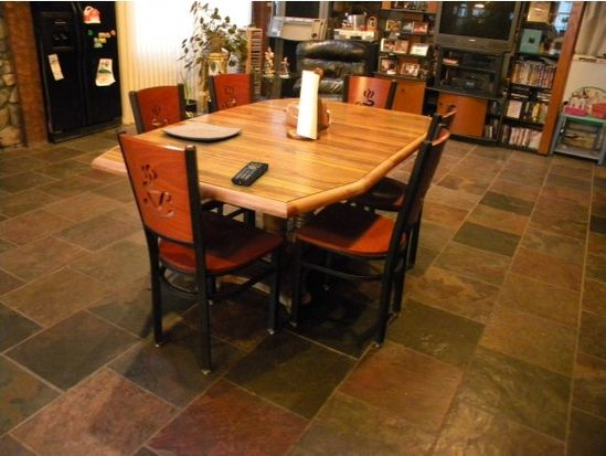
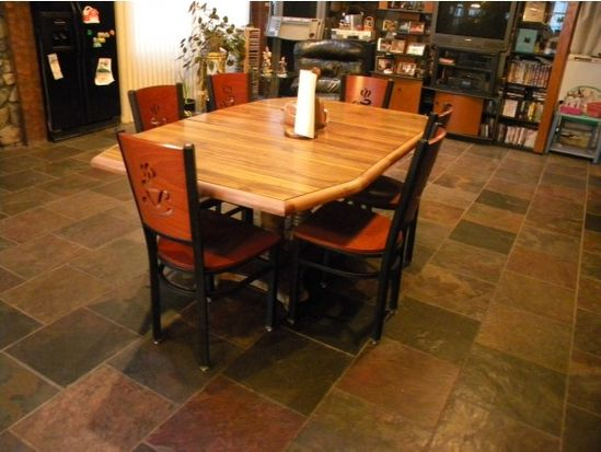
- plate [159,120,244,141]
- remote control [230,160,270,187]
